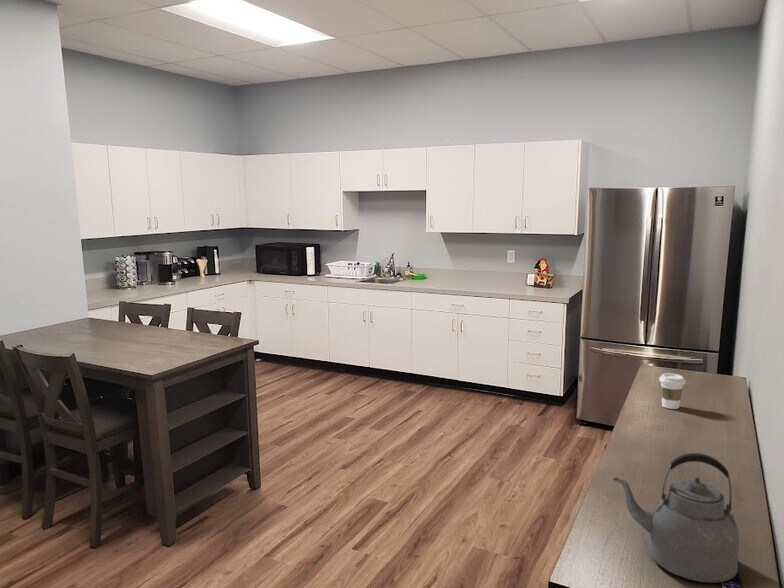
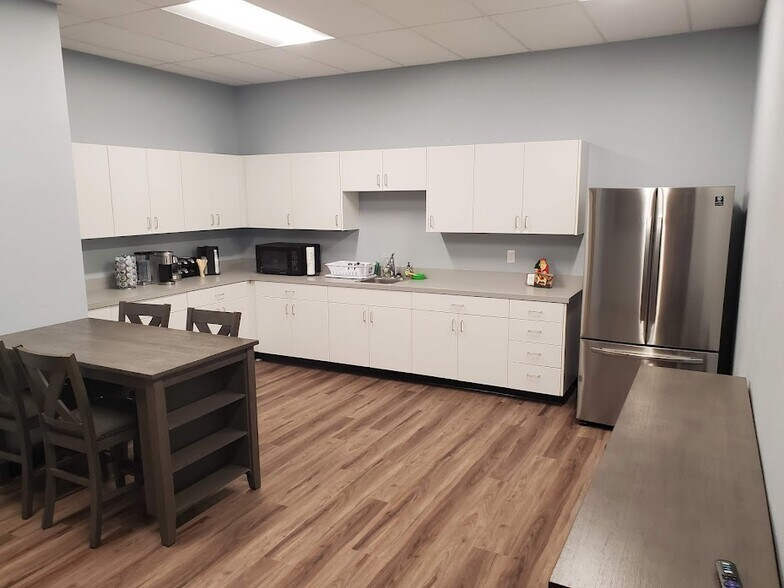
- kettle [611,452,740,584]
- coffee cup [658,372,686,410]
